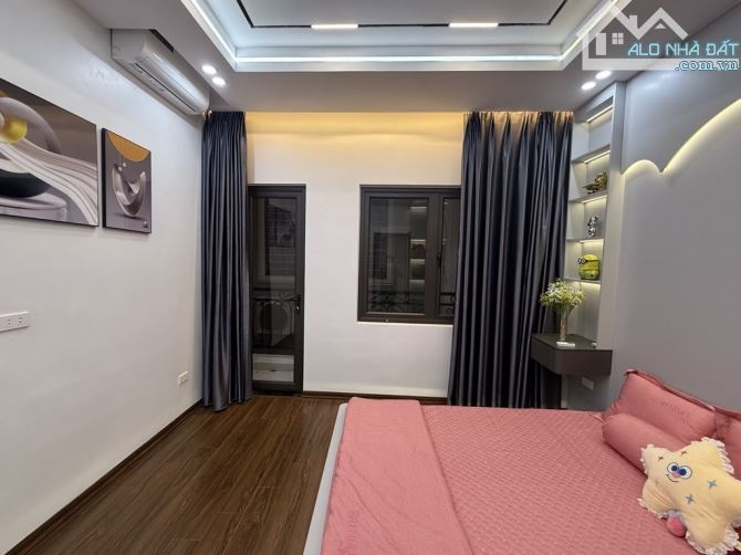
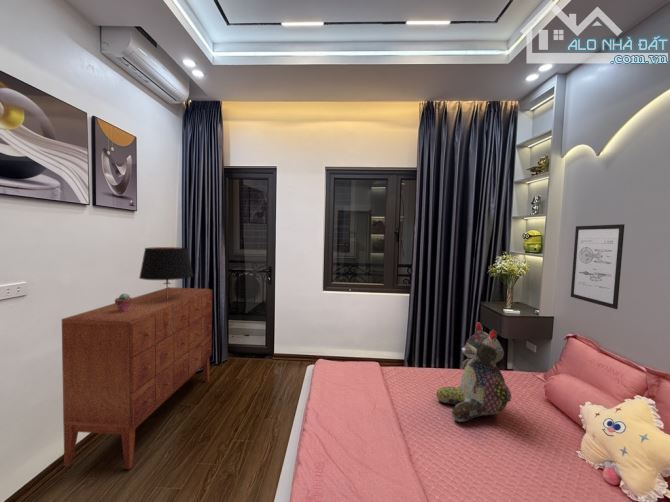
+ potted succulent [114,293,132,312]
+ table lamp [138,246,194,299]
+ wall art [570,223,626,310]
+ stuffed bear [435,321,512,423]
+ dresser [61,286,213,470]
